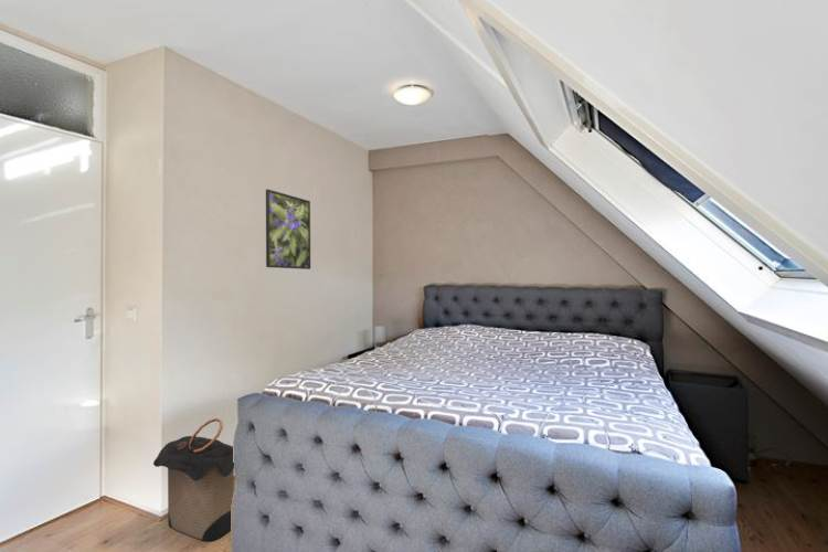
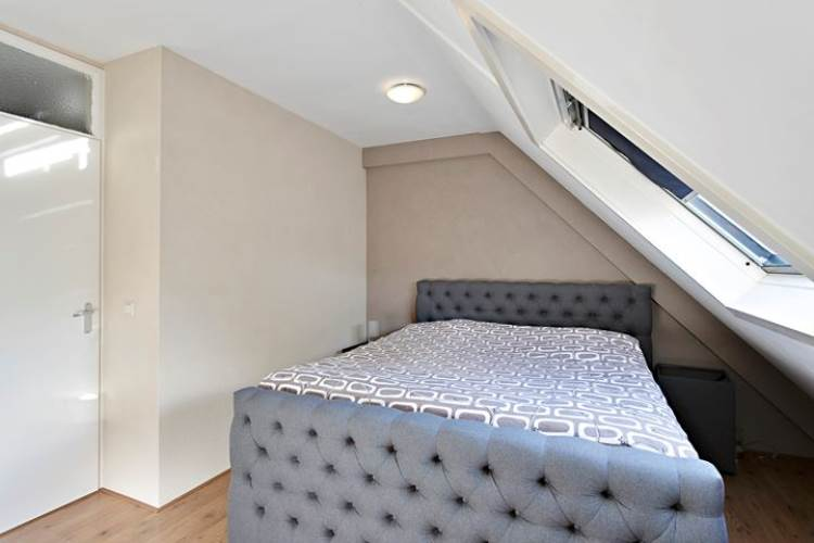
- laundry hamper [152,417,235,542]
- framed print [265,188,311,270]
